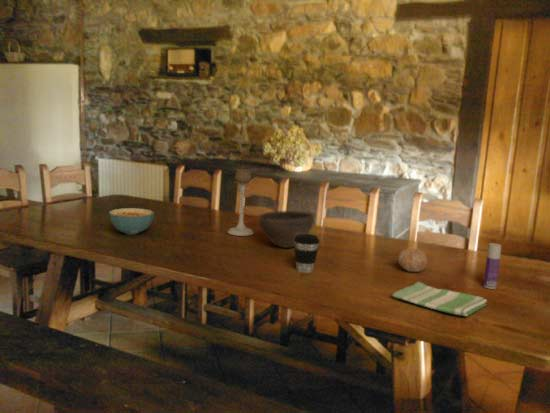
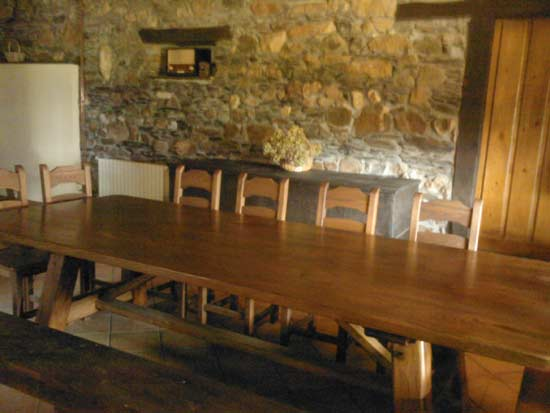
- coffee cup [293,233,320,274]
- candle holder [226,168,255,237]
- bowl [257,210,316,249]
- fruit [397,247,428,273]
- cereal bowl [108,207,155,236]
- bottle [482,242,502,290]
- dish towel [392,281,488,317]
